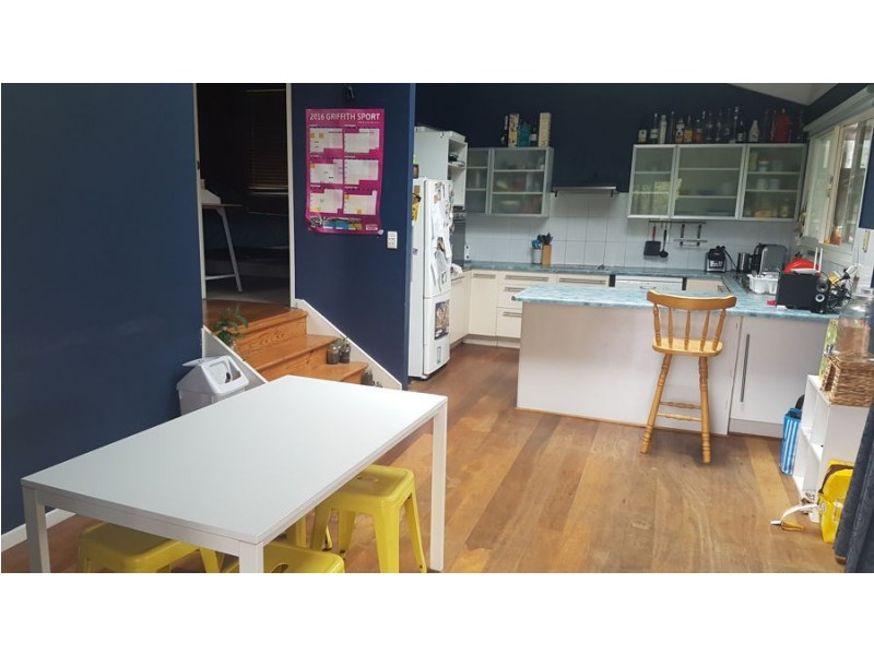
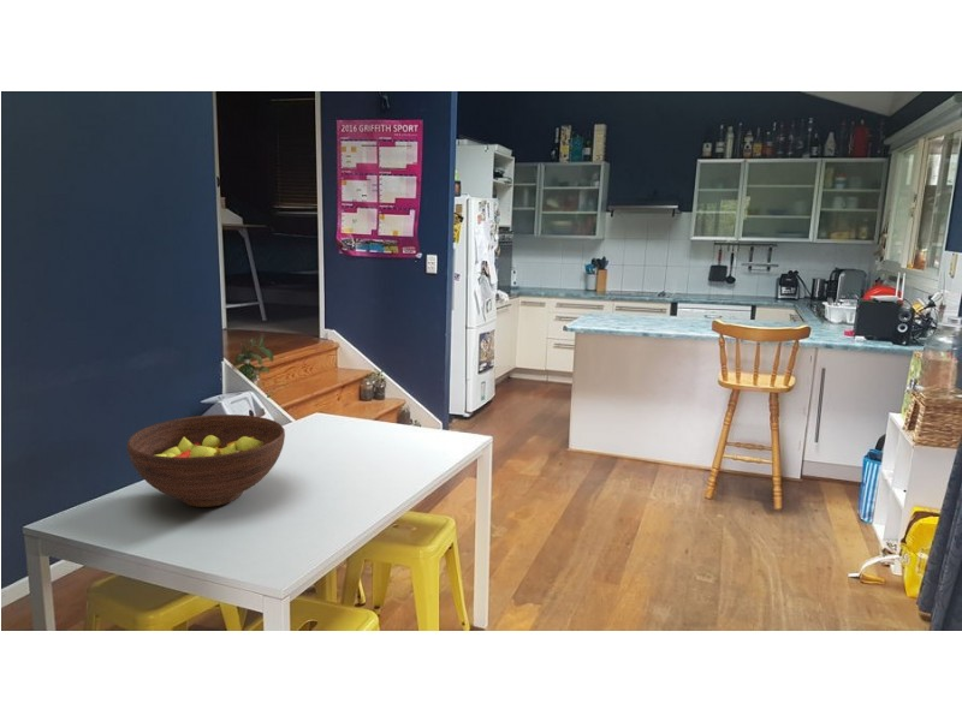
+ fruit bowl [126,413,286,508]
